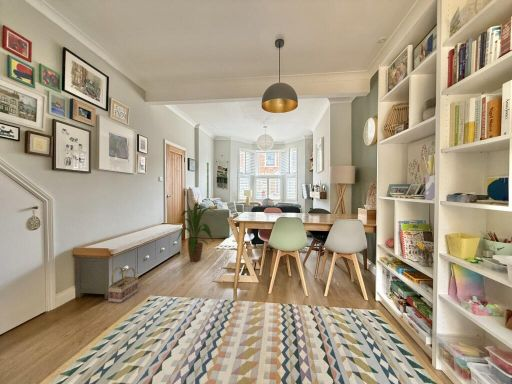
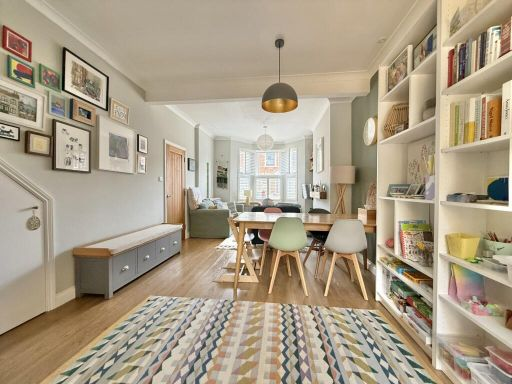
- house plant [176,201,217,262]
- basket [107,266,139,304]
